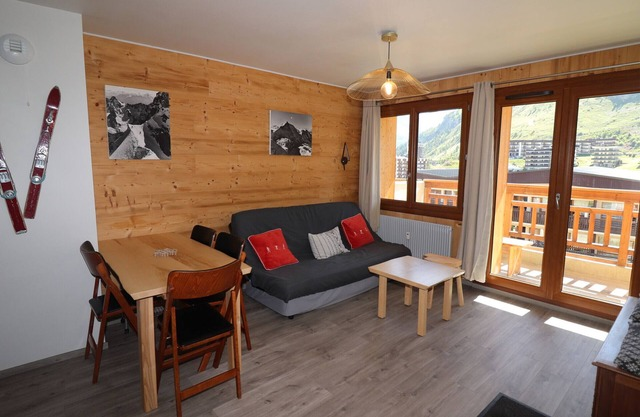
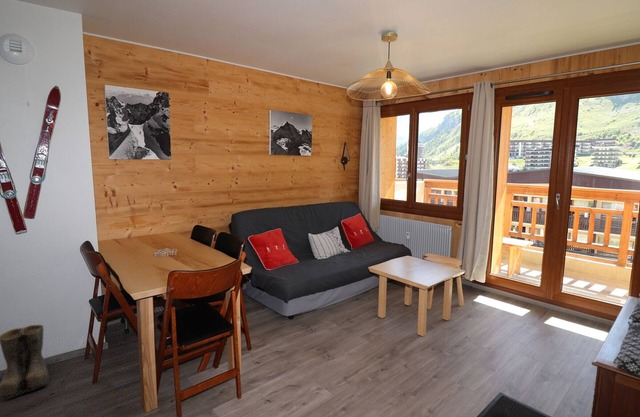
+ boots [0,324,50,400]
